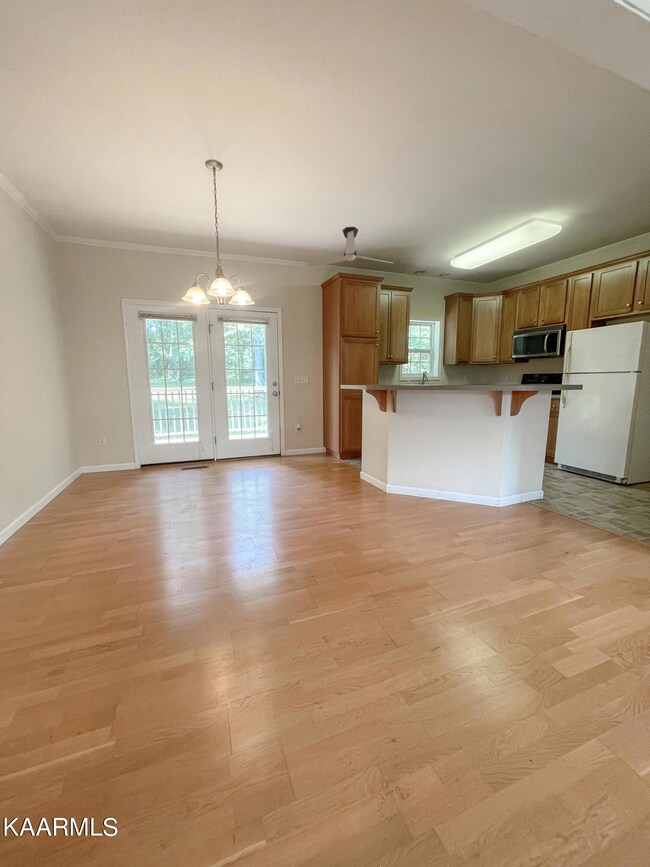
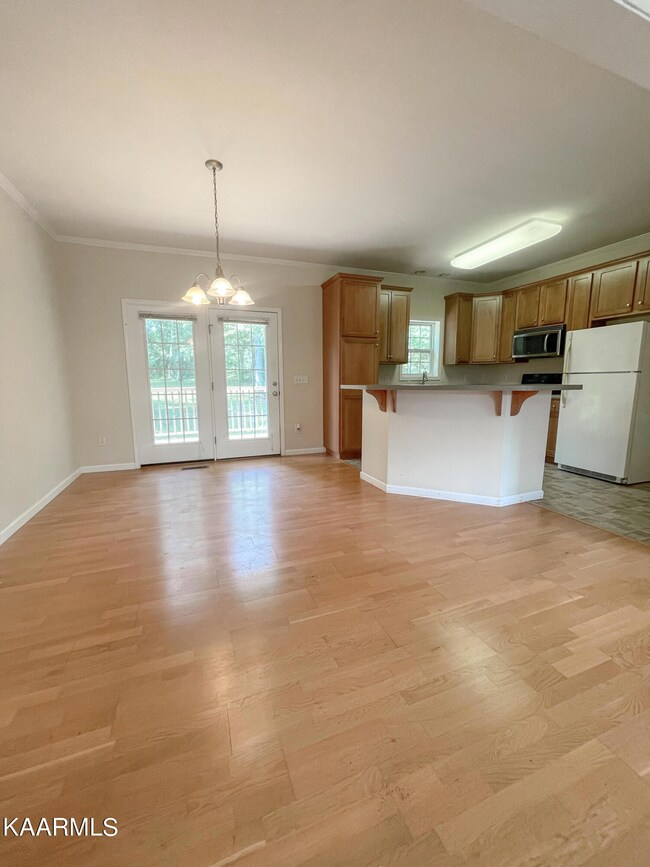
- ceiling fan [307,226,393,268]
